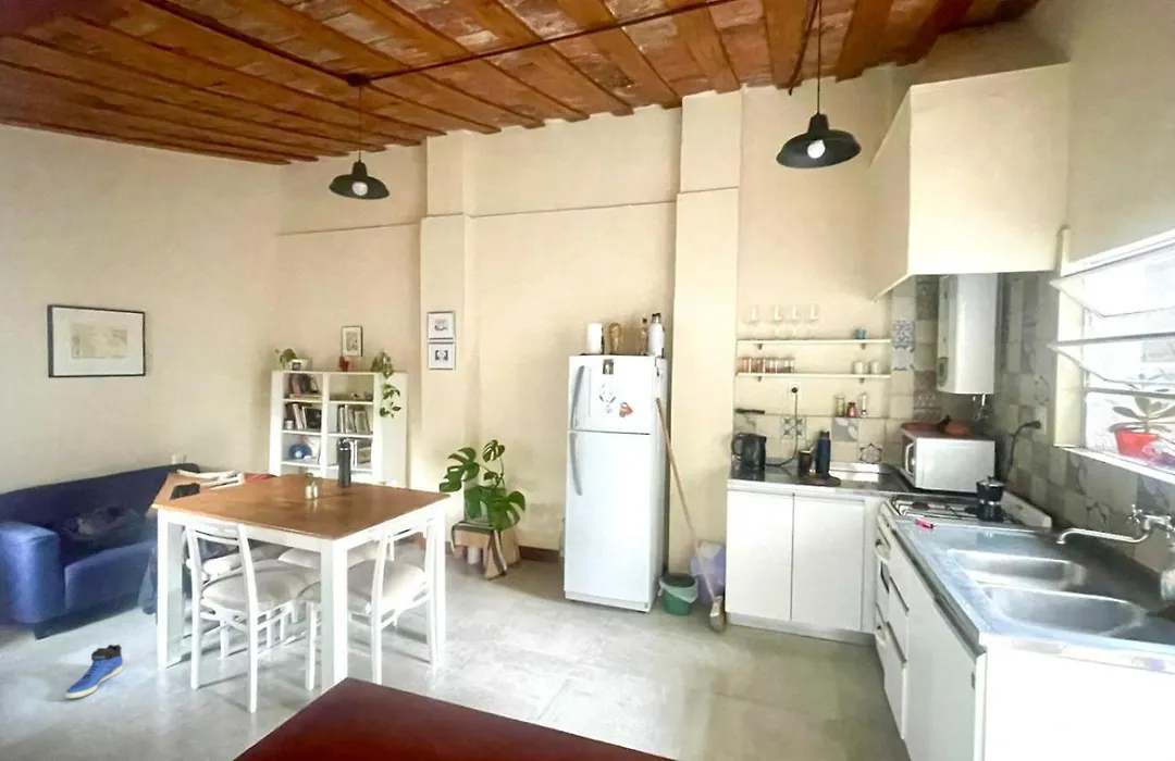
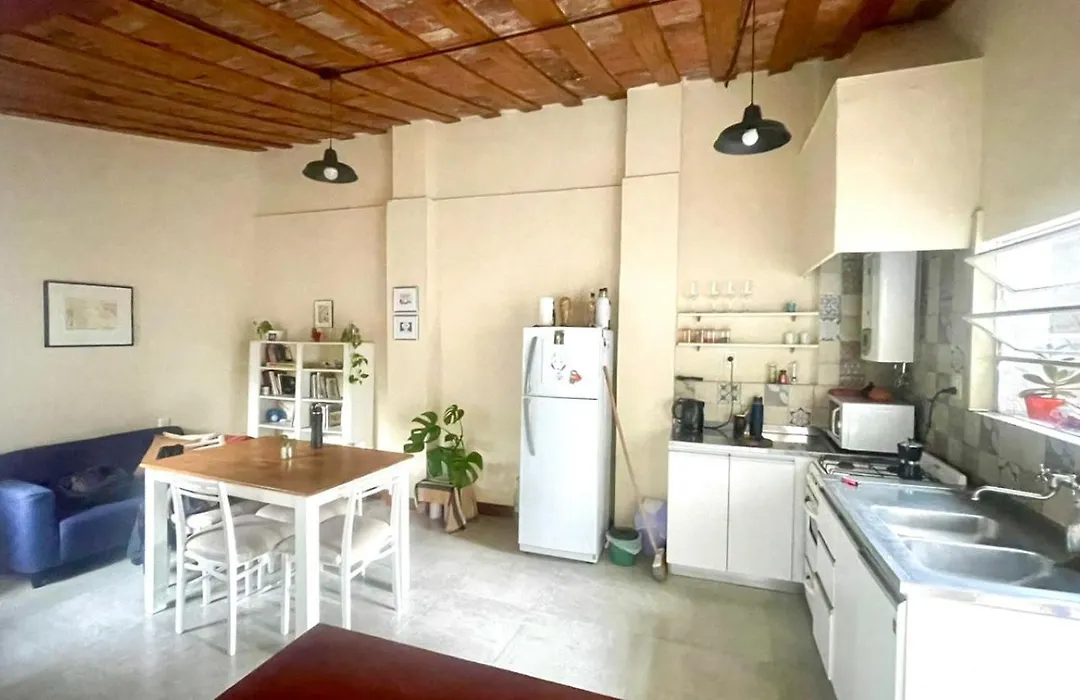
- sneaker [64,644,124,700]
